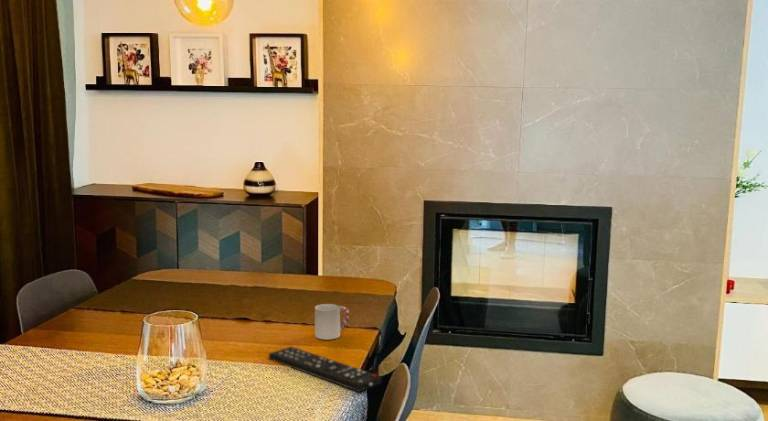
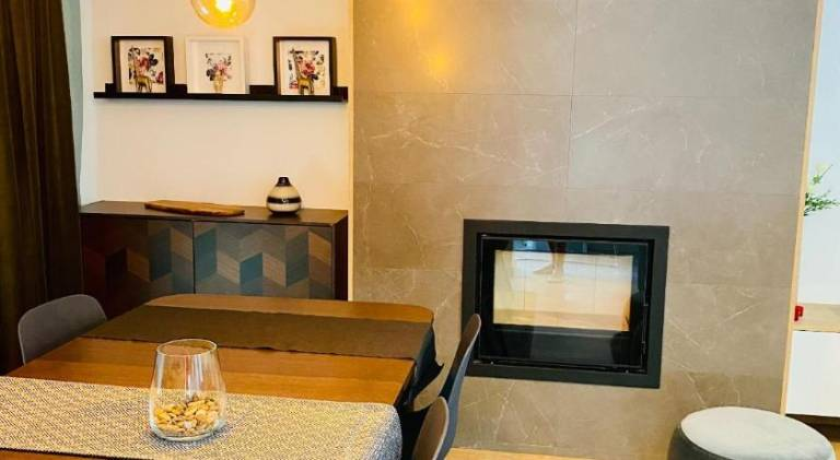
- remote control [268,345,383,393]
- cup [314,303,350,341]
